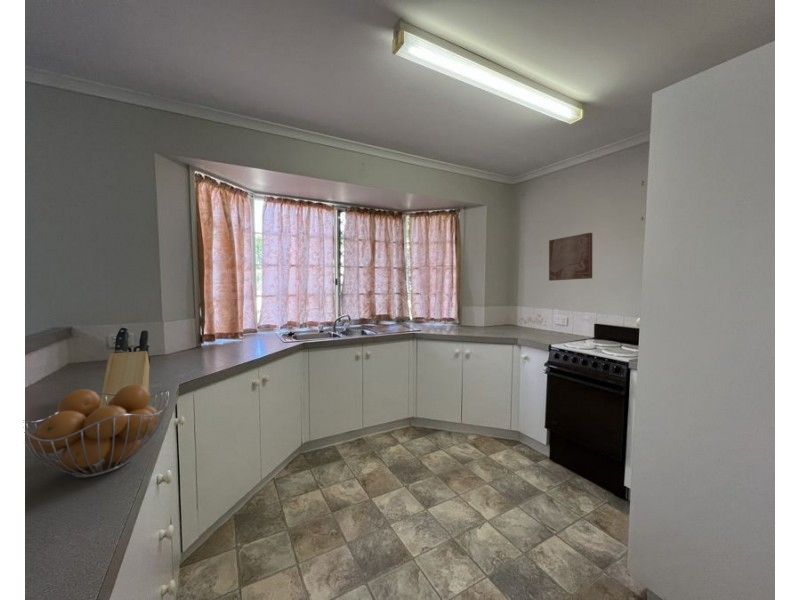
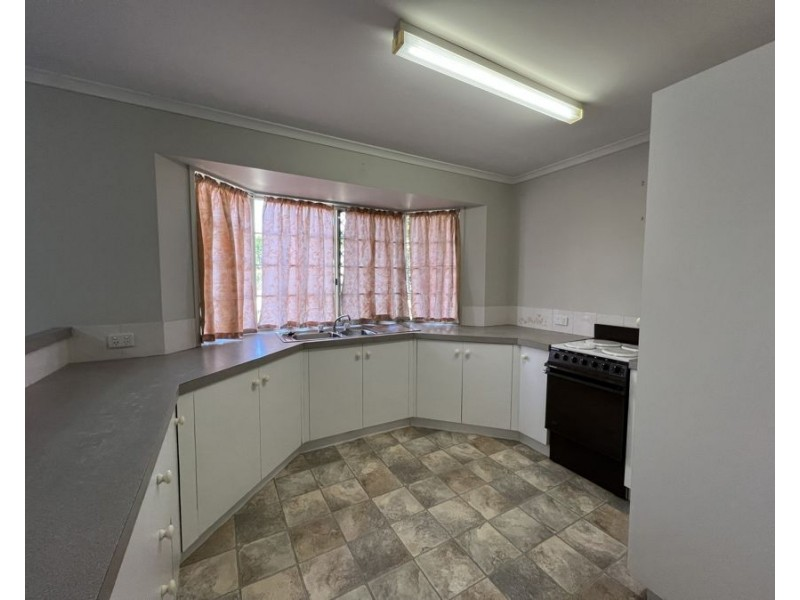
- fruit basket [24,384,170,479]
- knife block [99,326,151,408]
- wall art [548,232,593,282]
